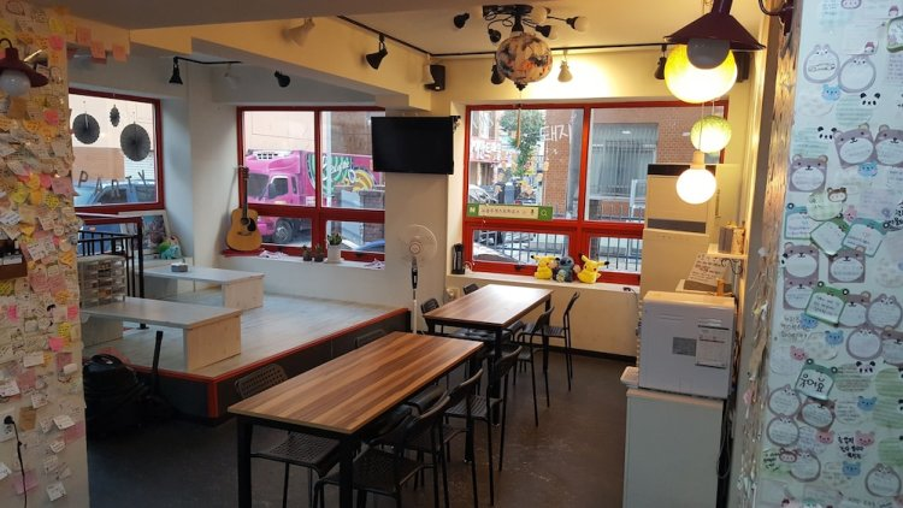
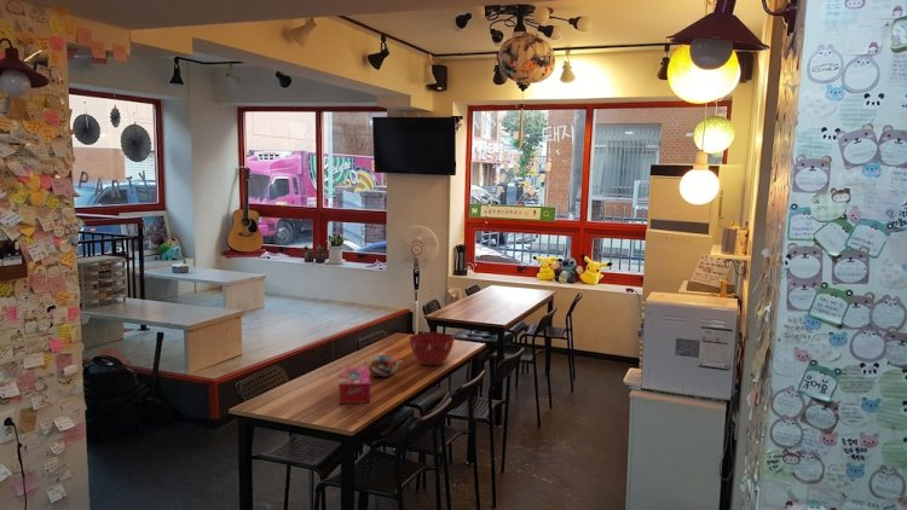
+ tissue box [337,365,371,405]
+ teapot [363,353,403,378]
+ mixing bowl [408,331,456,366]
